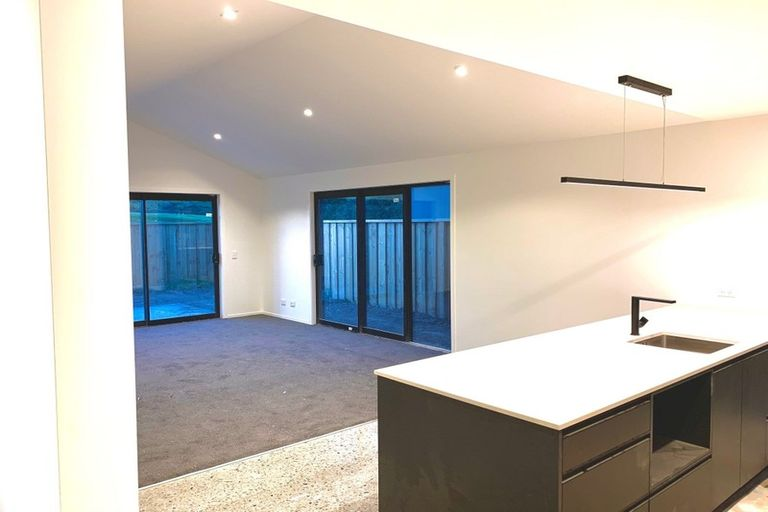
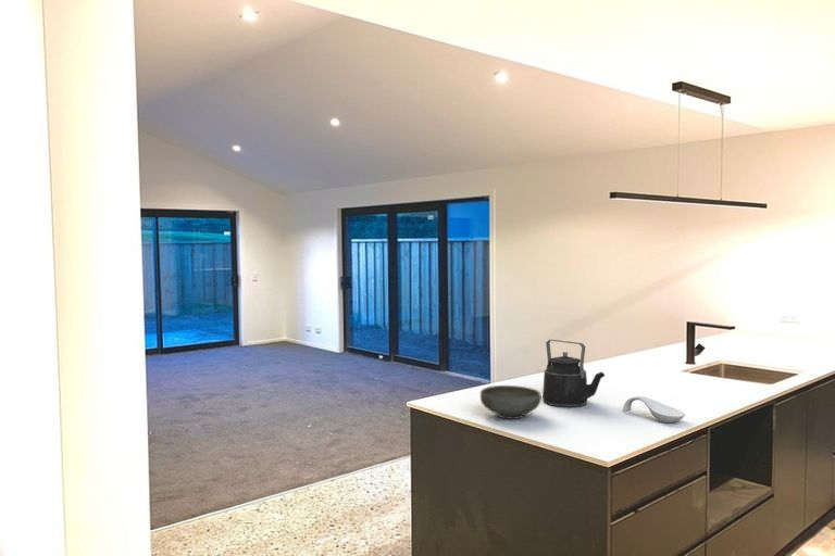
+ bowl [479,384,543,420]
+ spoon rest [622,395,686,424]
+ kettle [541,339,606,408]
